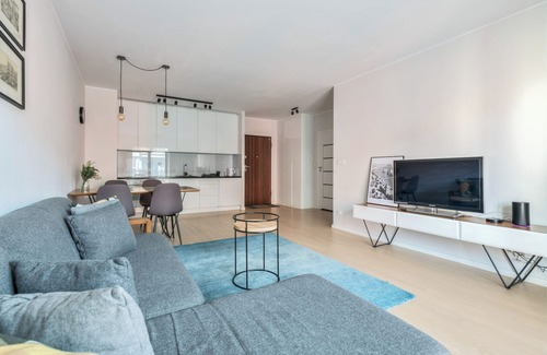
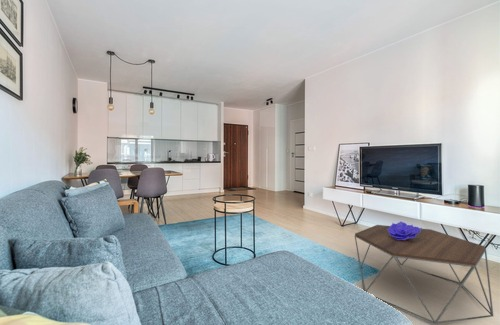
+ coffee table [354,224,494,325]
+ decorative bowl [387,221,423,240]
